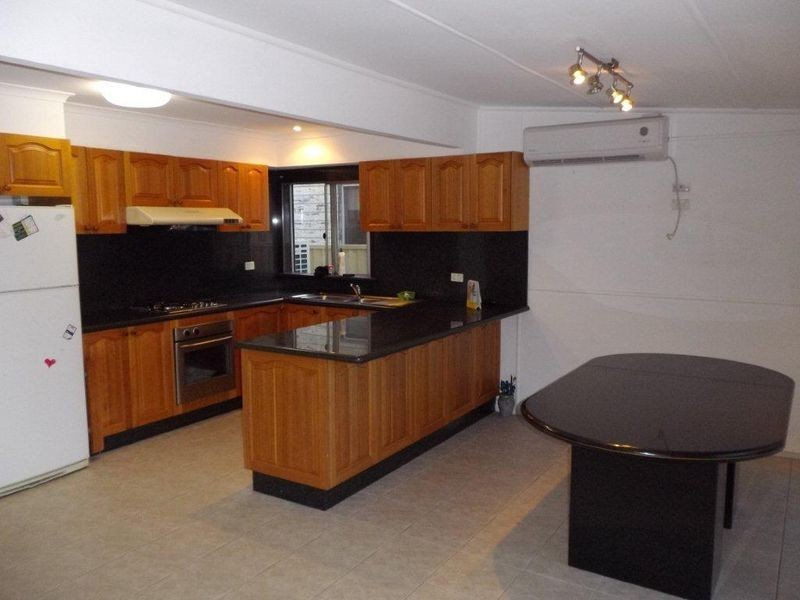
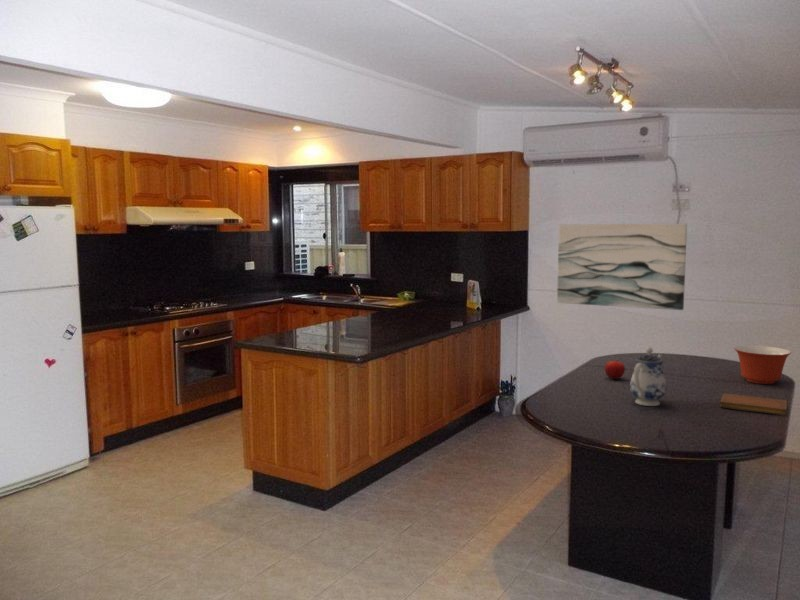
+ mixing bowl [733,344,792,385]
+ fruit [604,359,626,380]
+ wall art [556,223,688,311]
+ notebook [719,393,788,416]
+ teapot [629,346,668,407]
